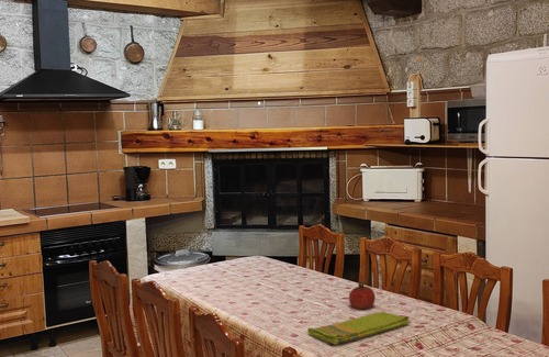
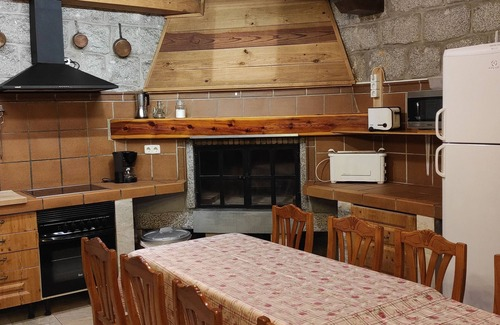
- dish towel [306,311,411,345]
- fruit [348,280,377,310]
